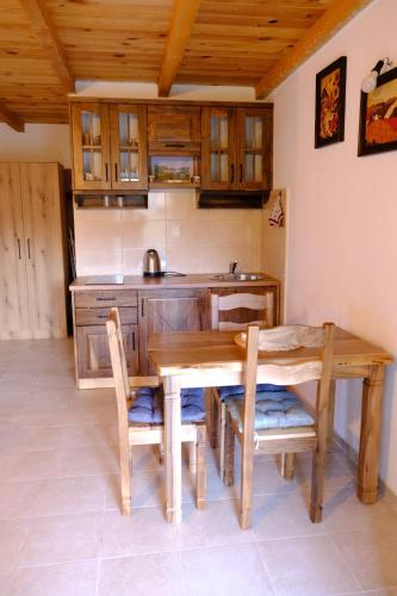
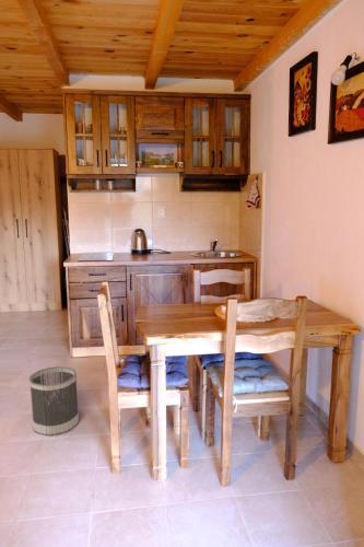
+ wastebasket [28,365,80,438]
